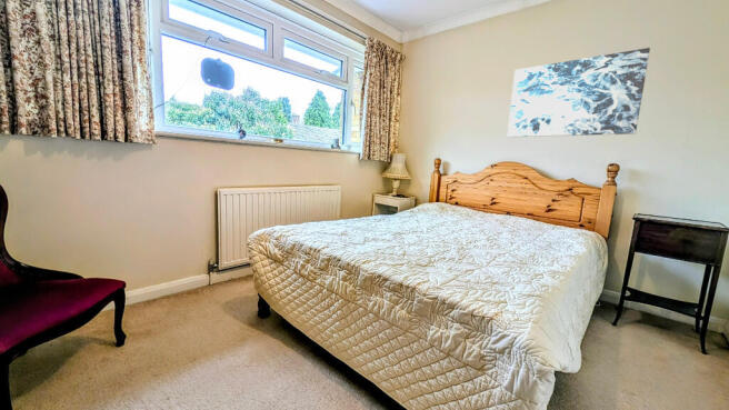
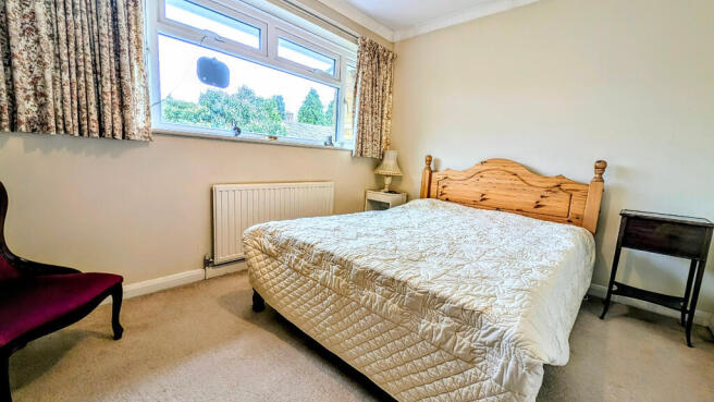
- wall art [507,47,651,138]
